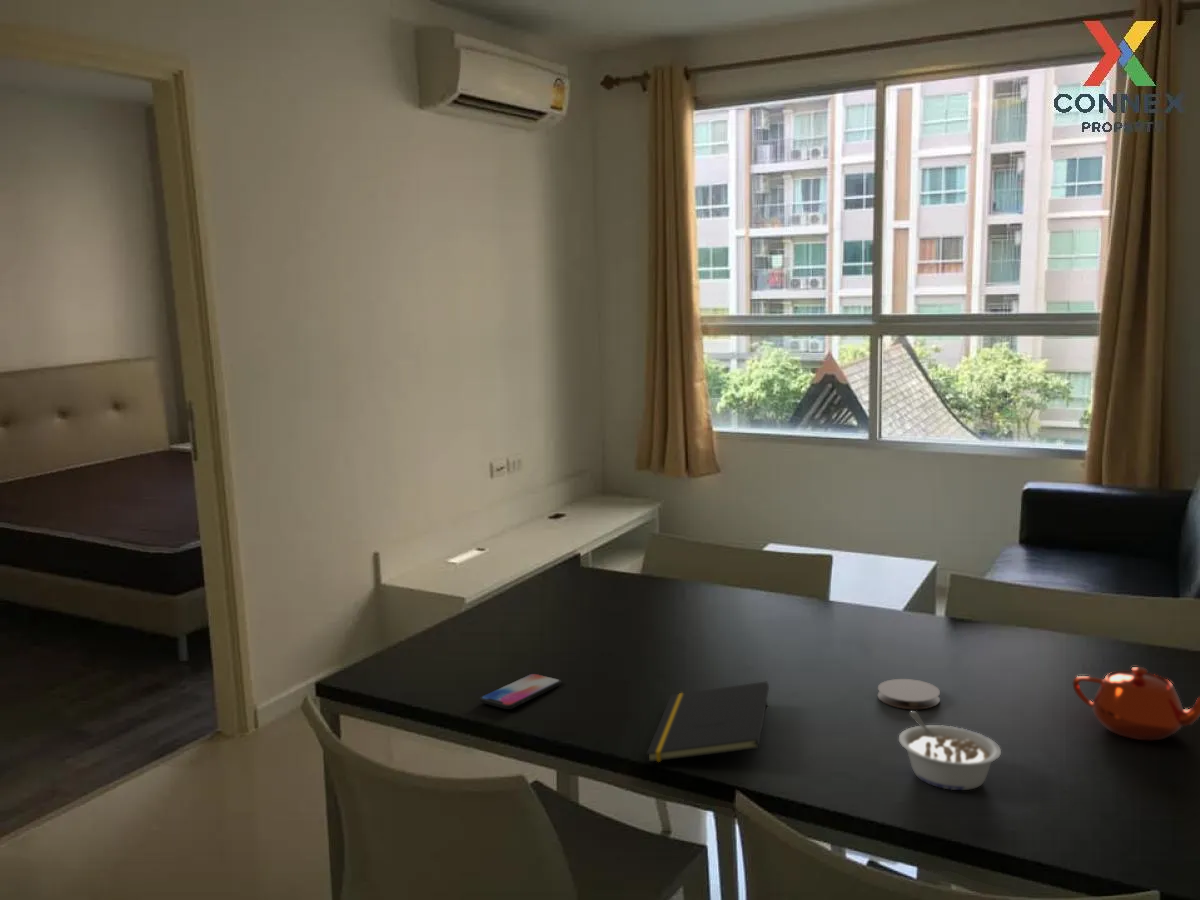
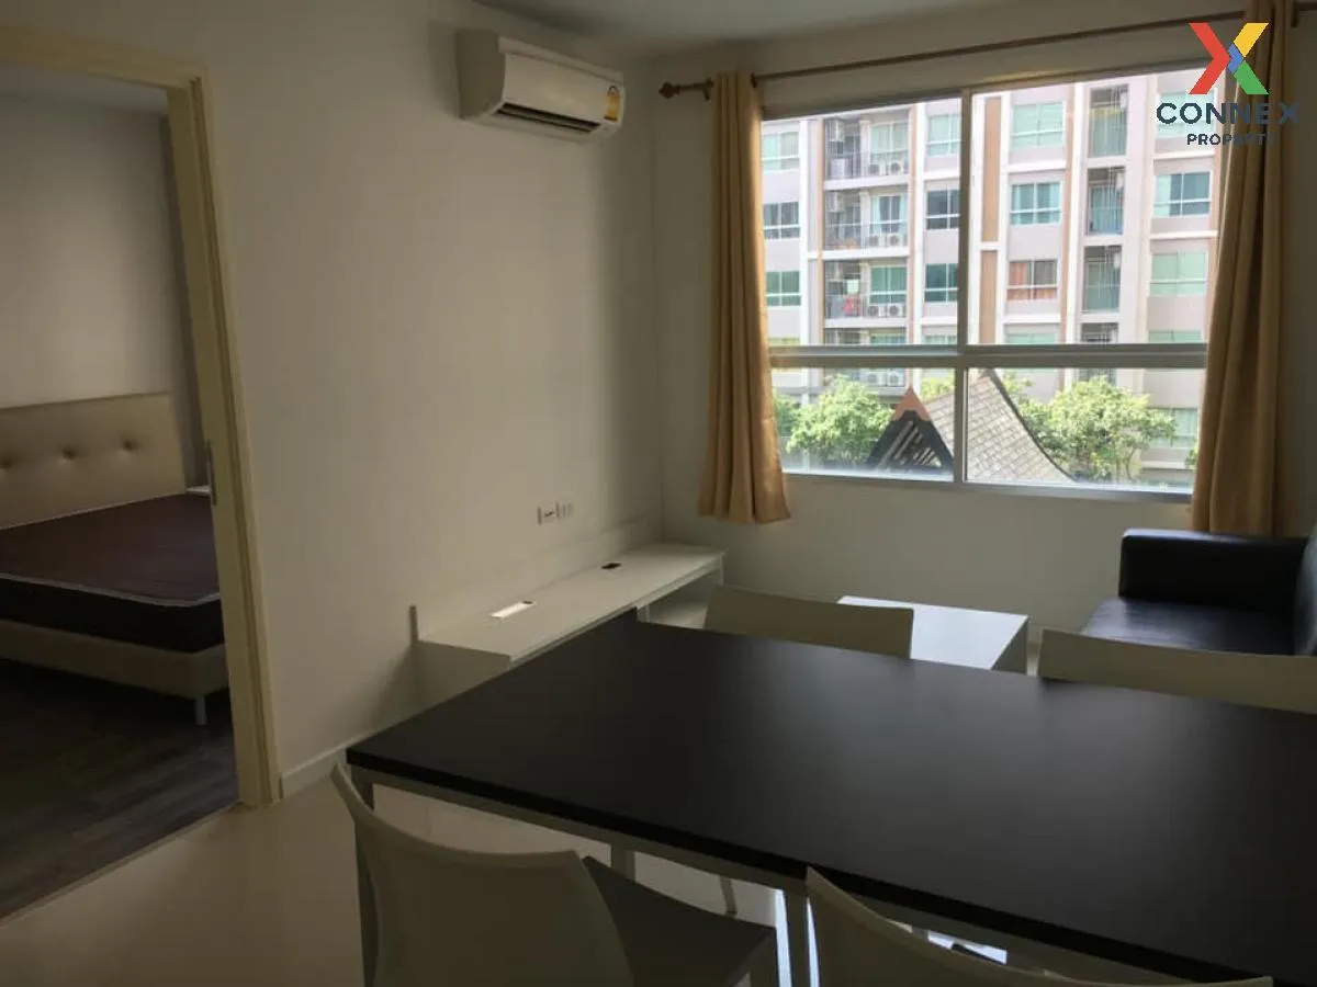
- teapot [1072,666,1200,741]
- coaster [877,678,941,710]
- legume [898,710,1002,791]
- notepad [646,681,770,763]
- smartphone [479,673,562,710]
